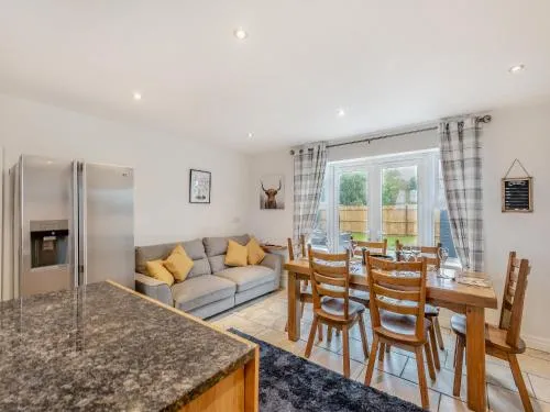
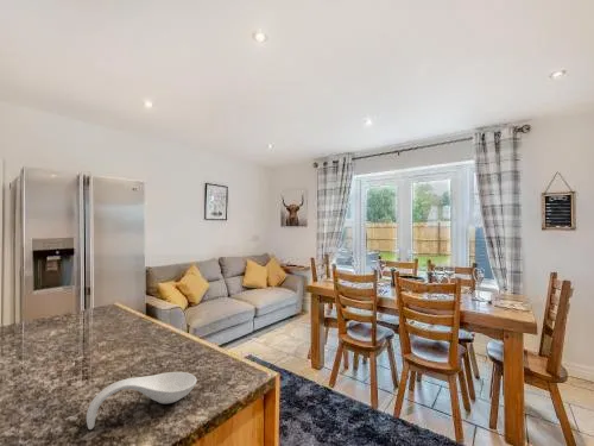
+ spoon rest [86,371,197,431]
